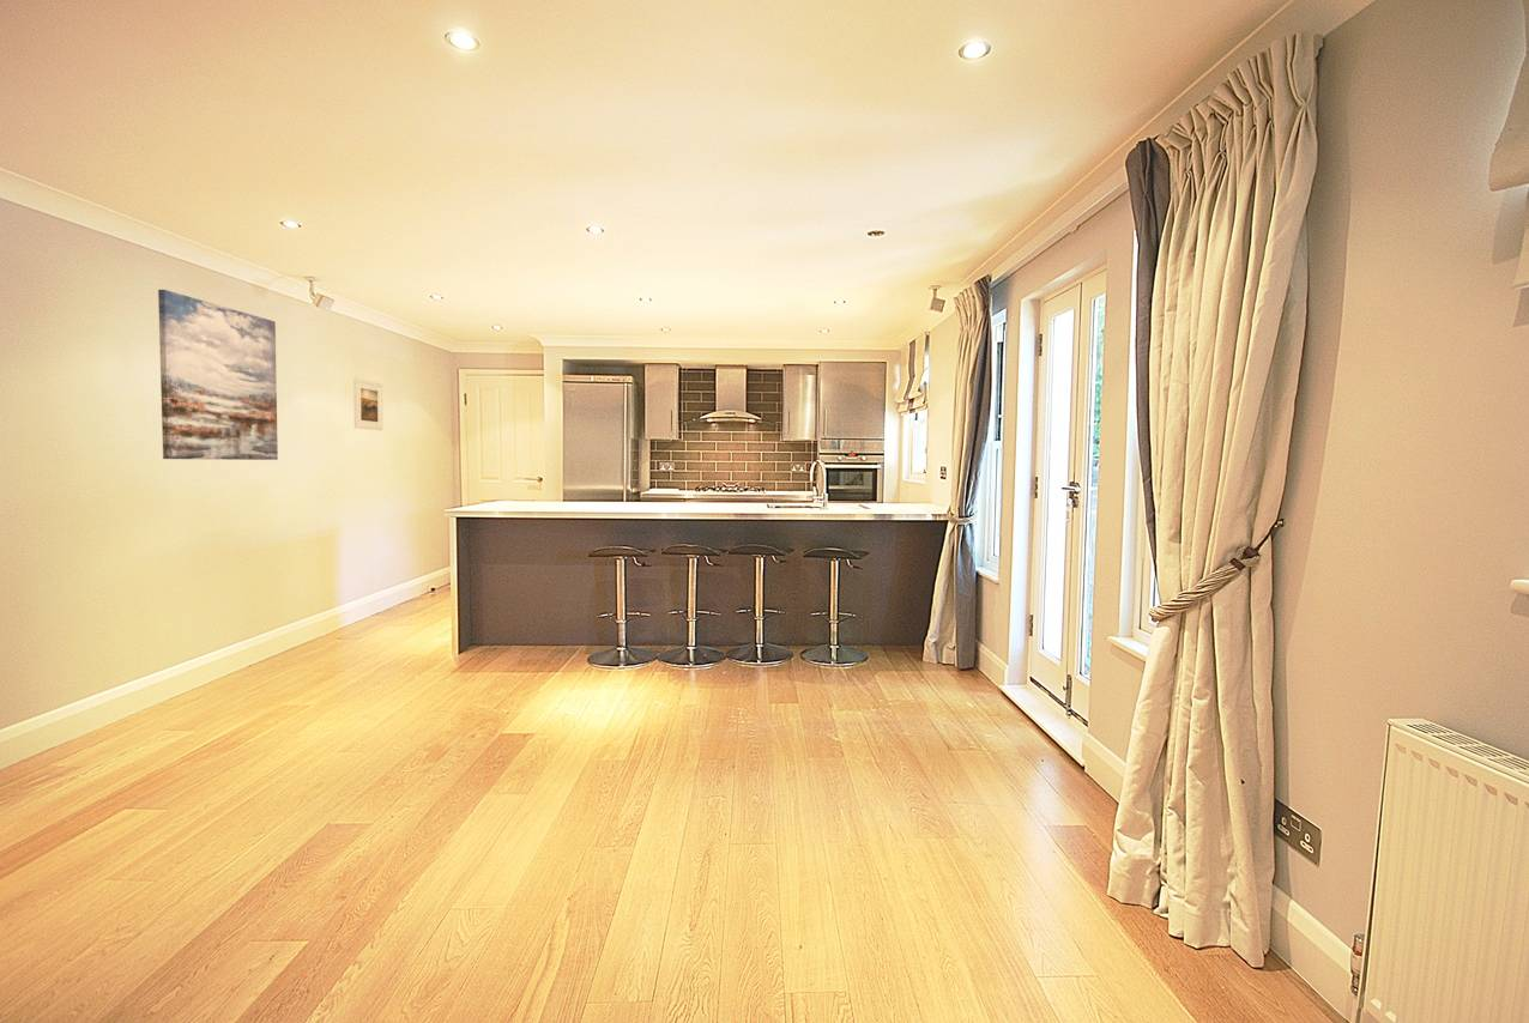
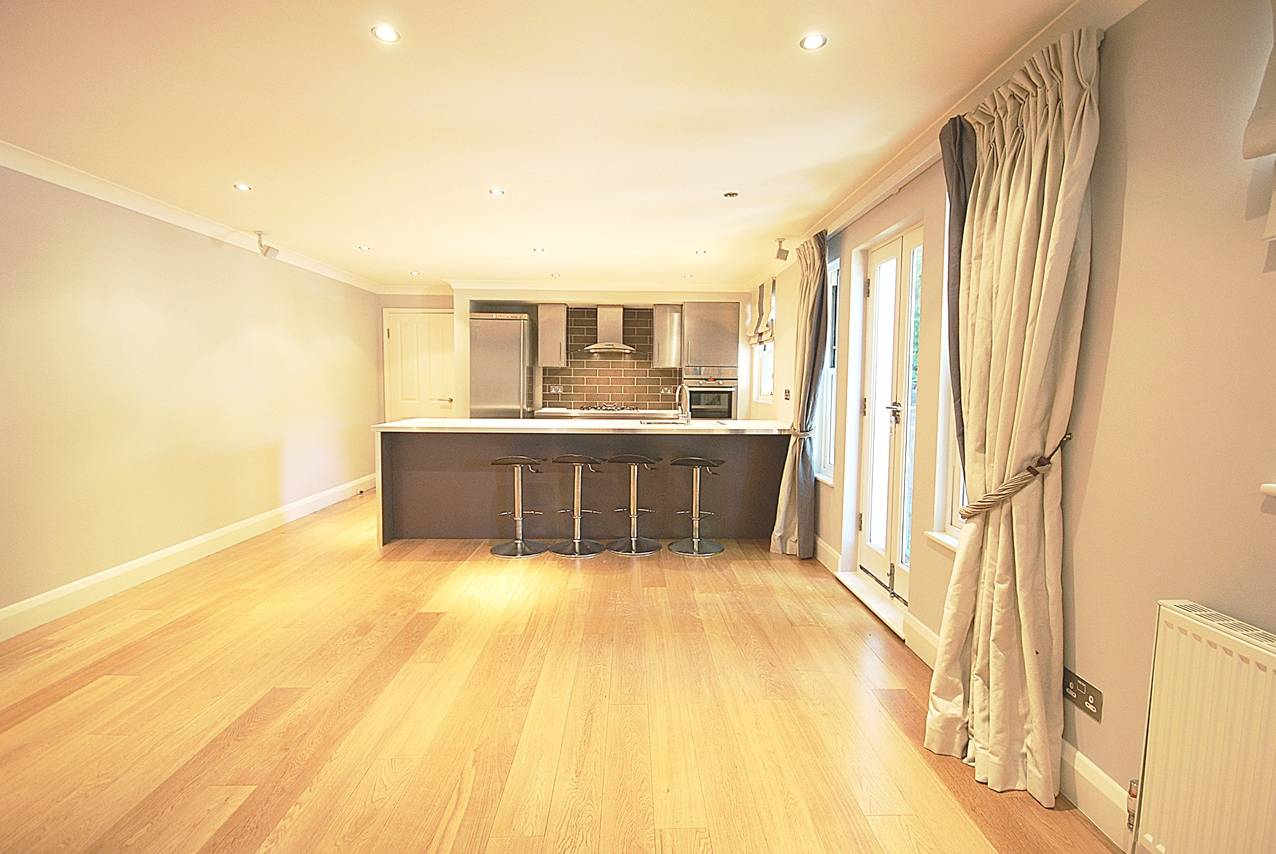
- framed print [352,377,383,431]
- wall art [157,289,279,461]
